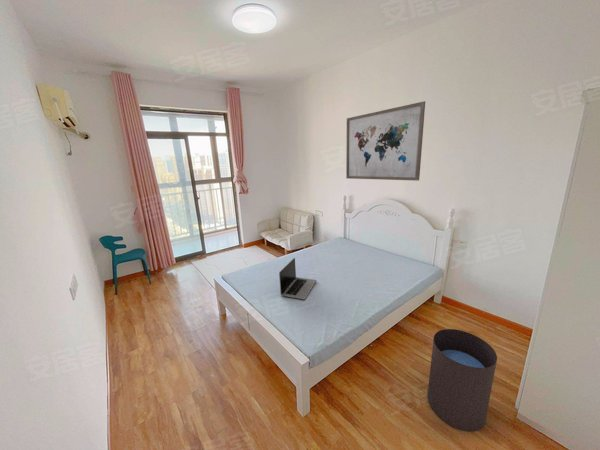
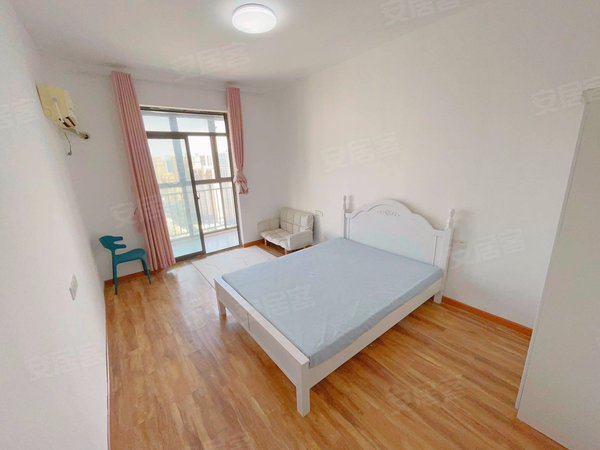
- wall art [345,100,426,182]
- laptop [278,257,317,300]
- waste bin [426,328,498,432]
